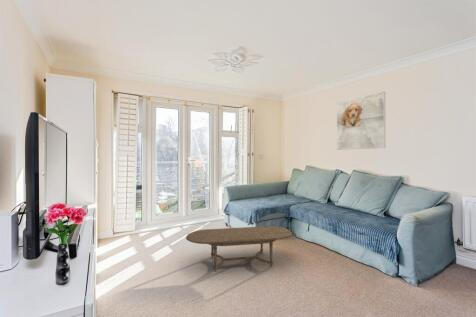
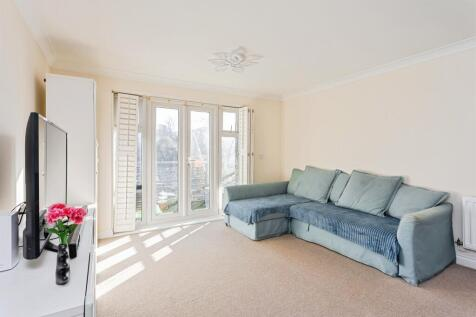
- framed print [336,91,386,151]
- coffee table [185,225,293,273]
